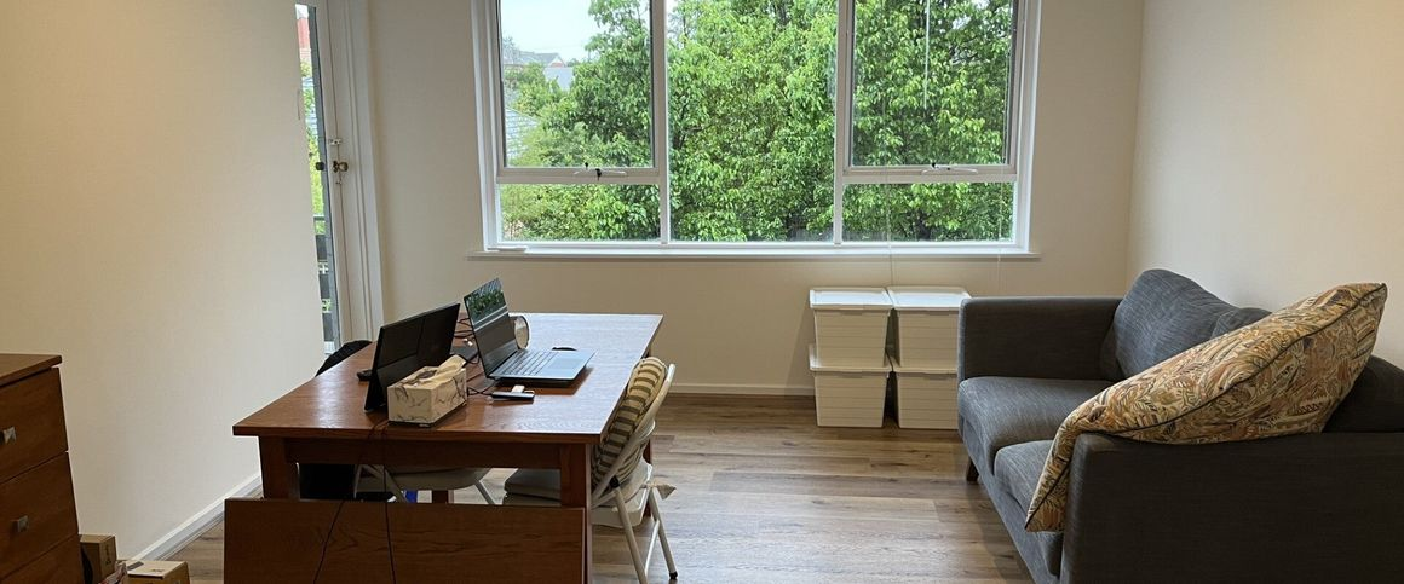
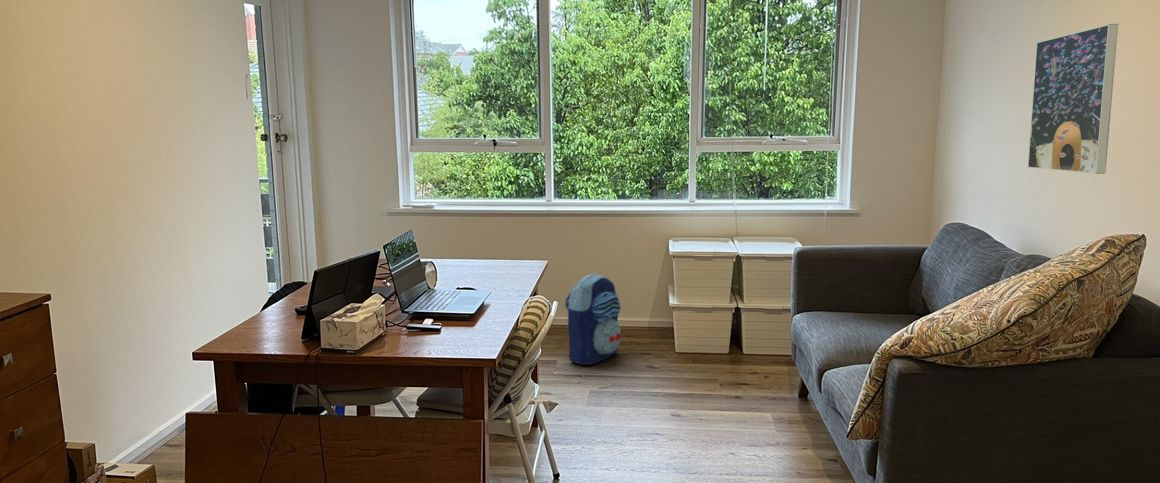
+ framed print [1027,23,1119,175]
+ backpack [564,272,622,366]
